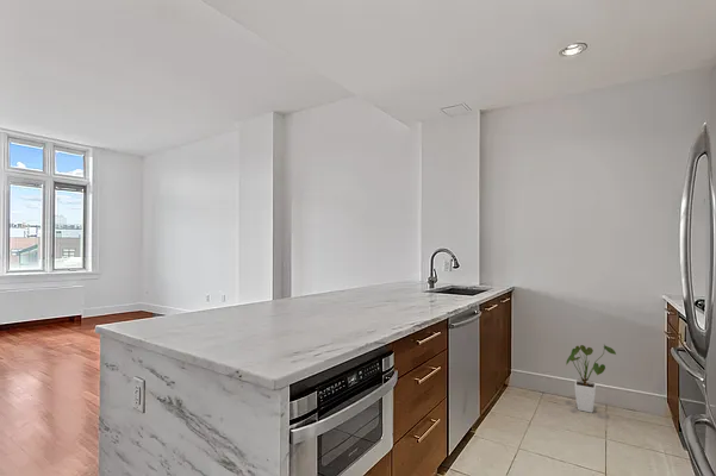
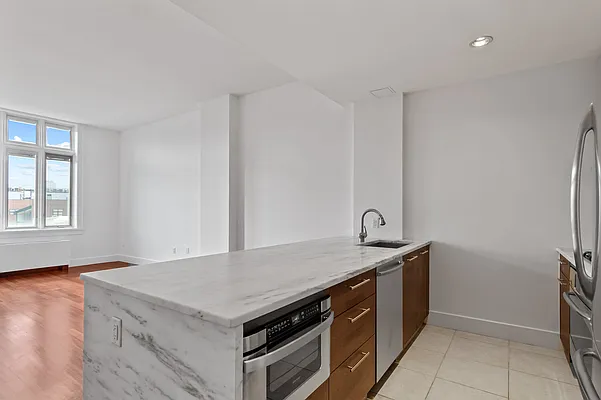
- house plant [565,344,617,414]
